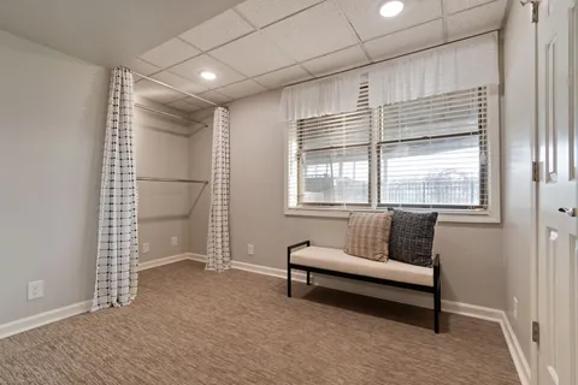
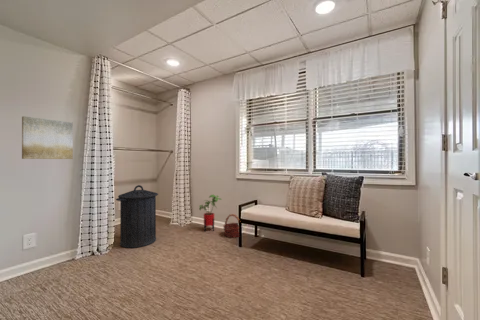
+ wall art [21,115,74,160]
+ house plant [198,194,223,232]
+ basket [222,213,244,238]
+ trash can [115,184,159,249]
